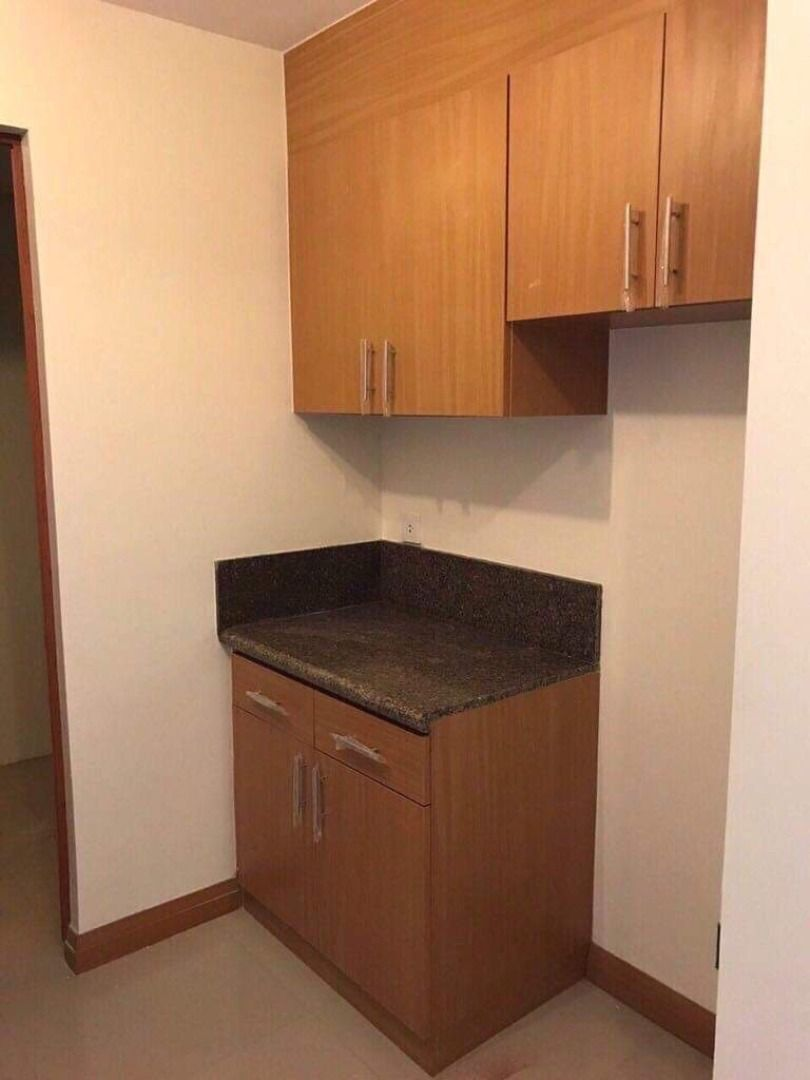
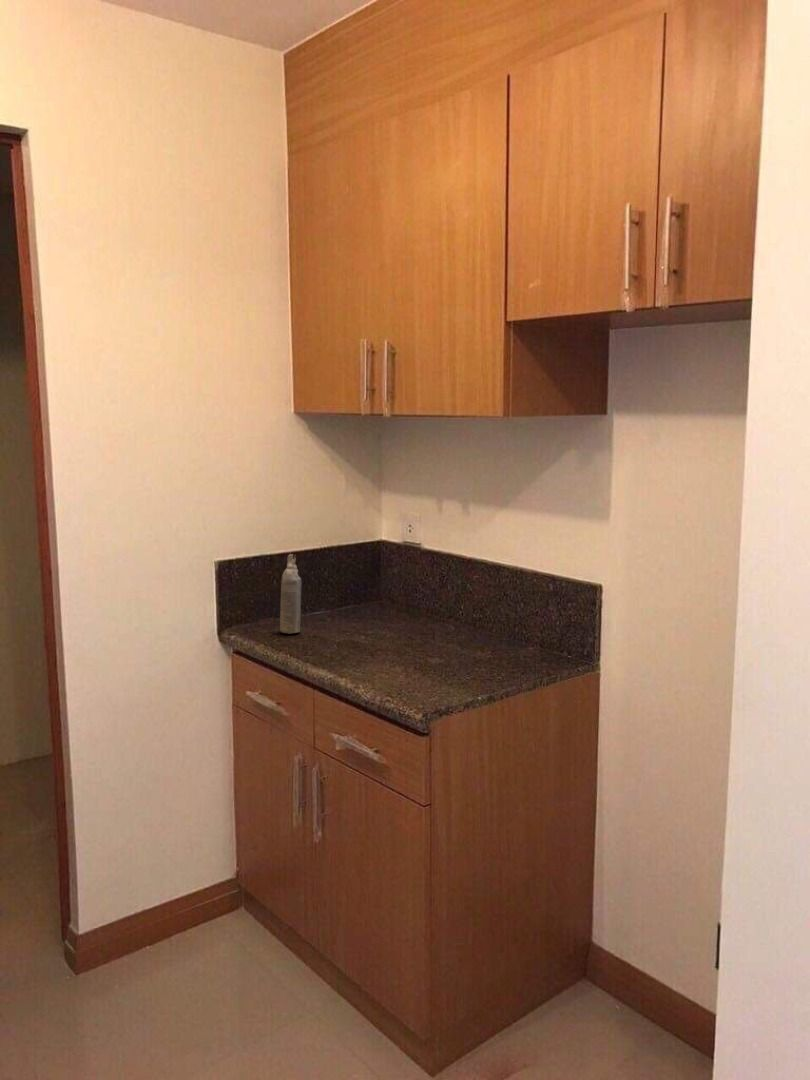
+ aerosol can [279,553,303,634]
